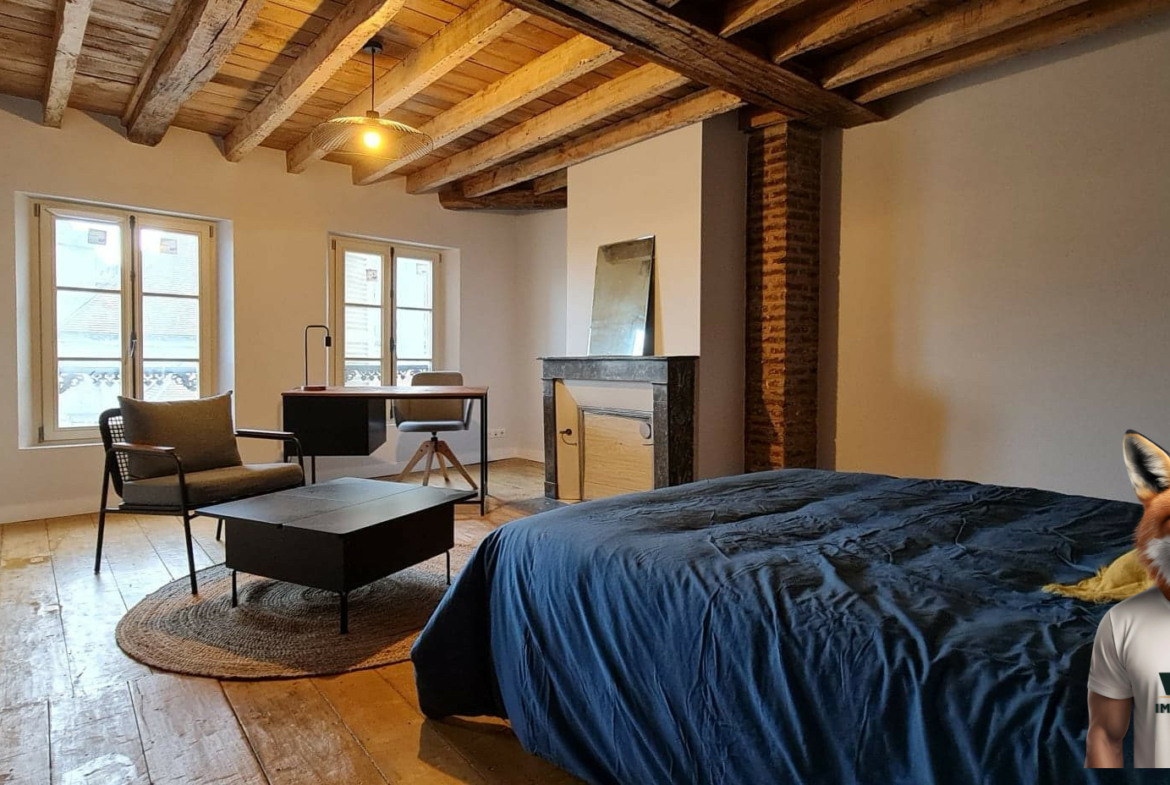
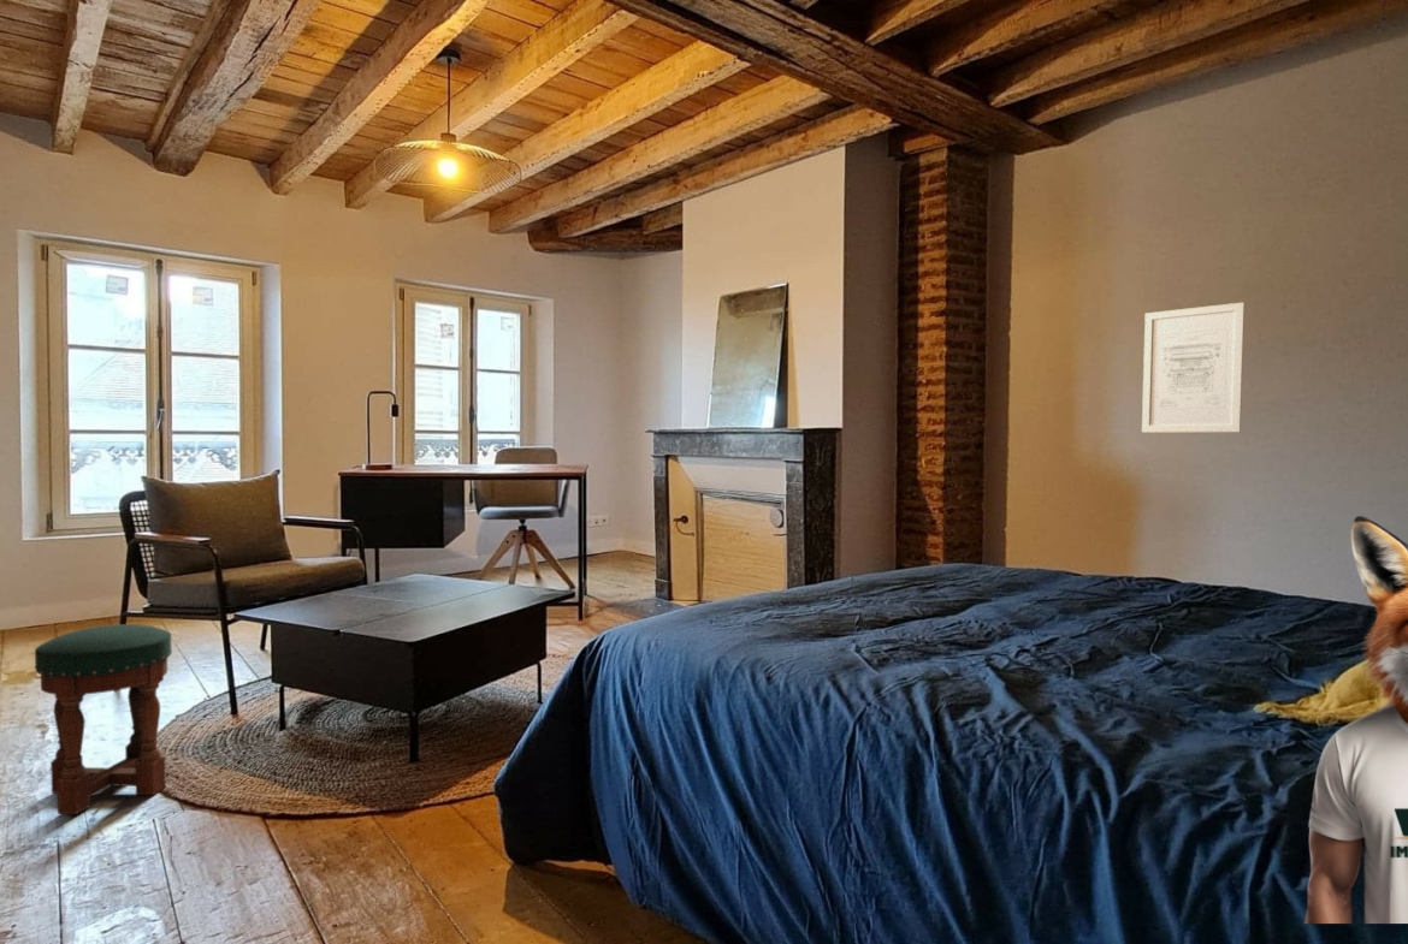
+ wall art [1141,302,1246,433]
+ stool [34,623,173,815]
